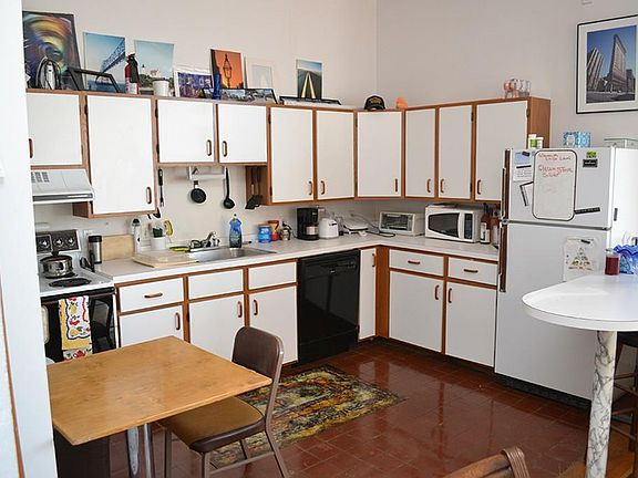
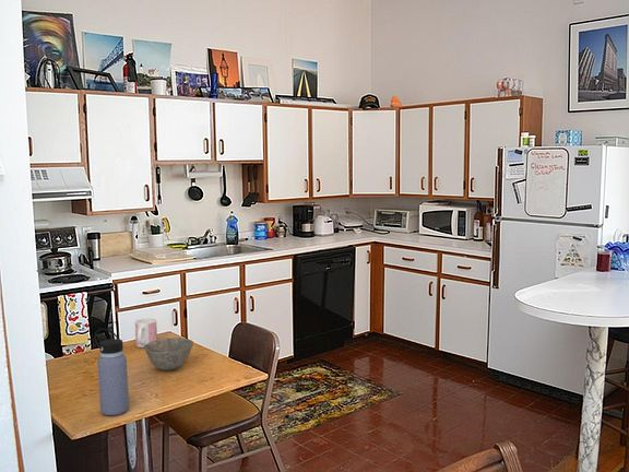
+ bowl [143,337,194,371]
+ water bottle [93,328,130,416]
+ mug [134,317,158,349]
